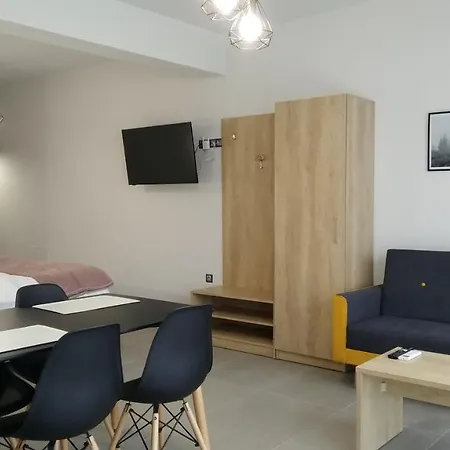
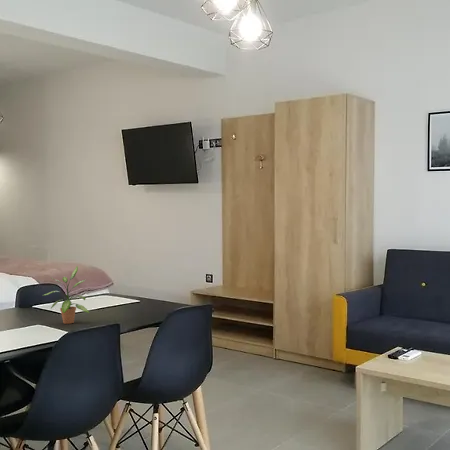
+ potted plant [42,265,90,325]
